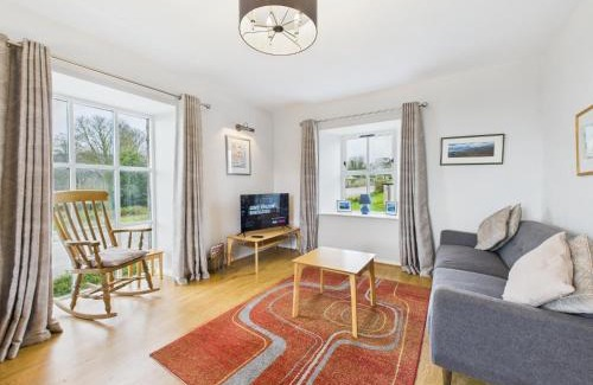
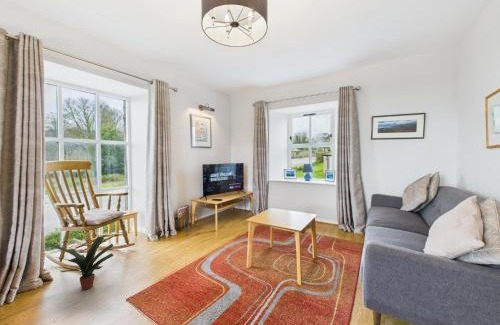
+ potted plant [47,236,115,291]
